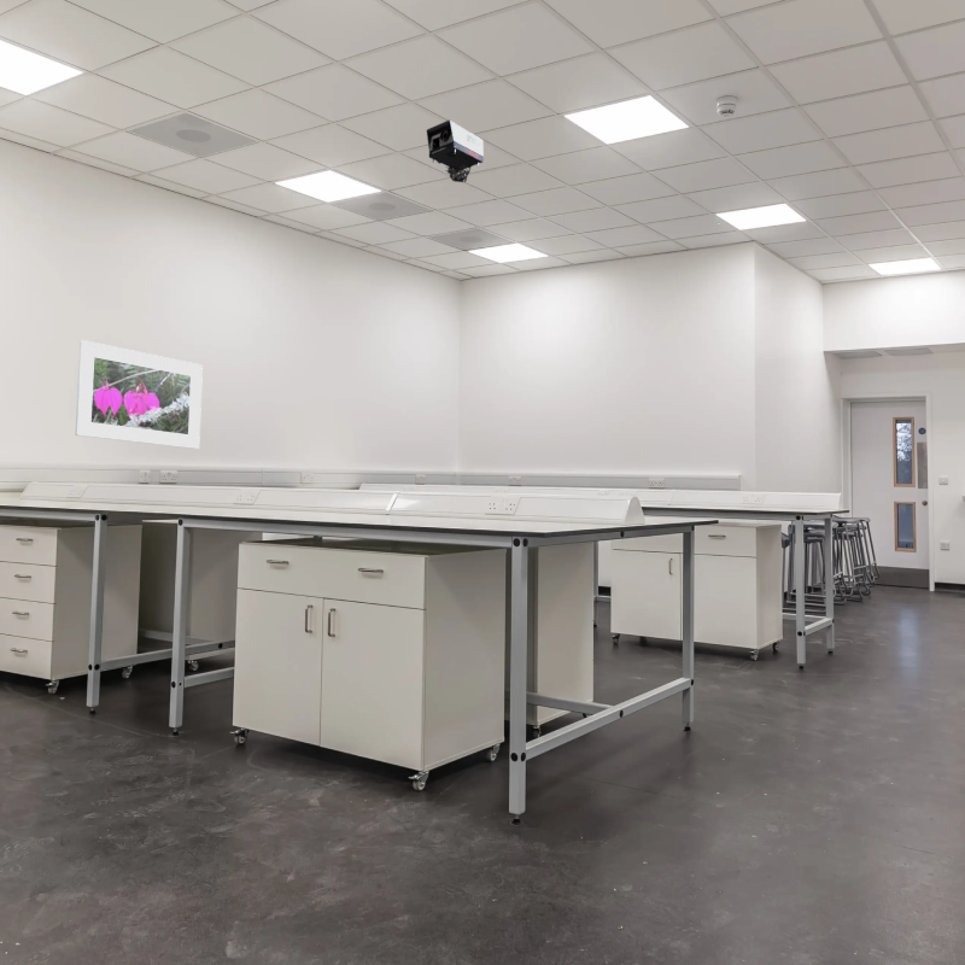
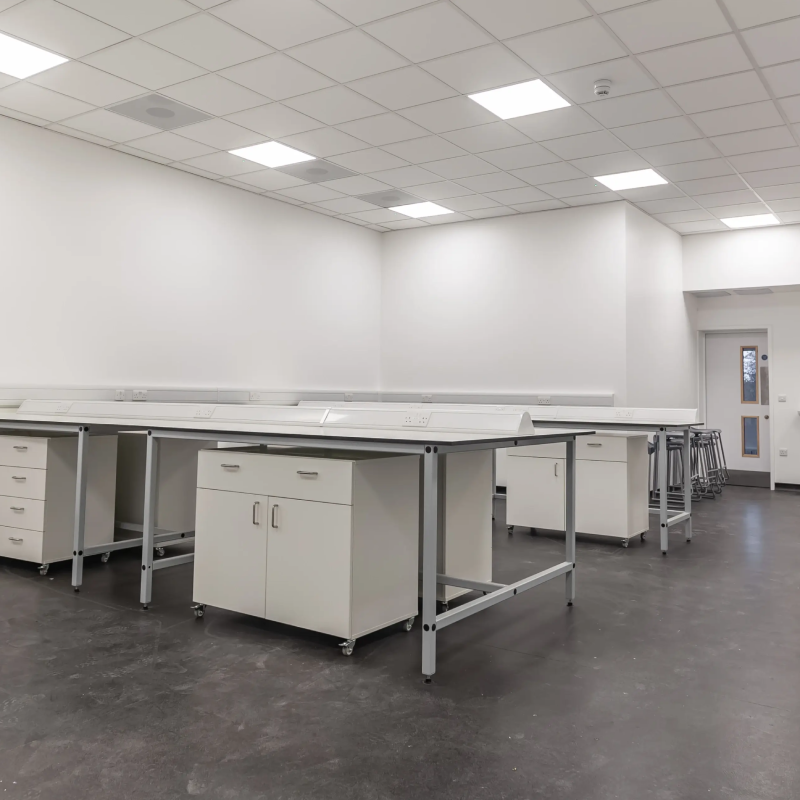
- projector [426,118,485,183]
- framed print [74,339,204,450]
